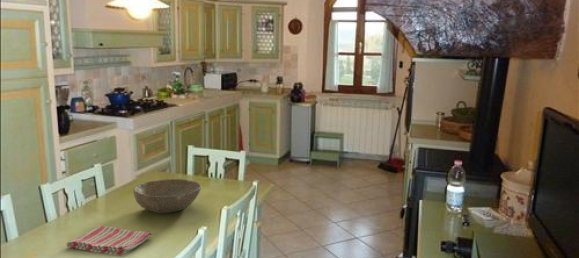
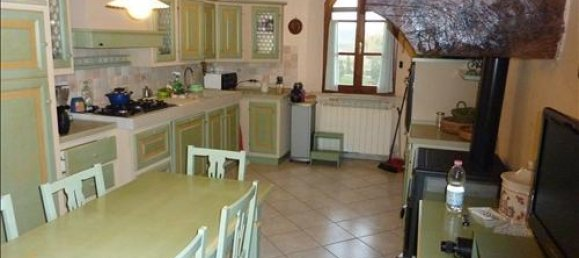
- dish towel [66,225,152,257]
- bowl [132,178,202,214]
